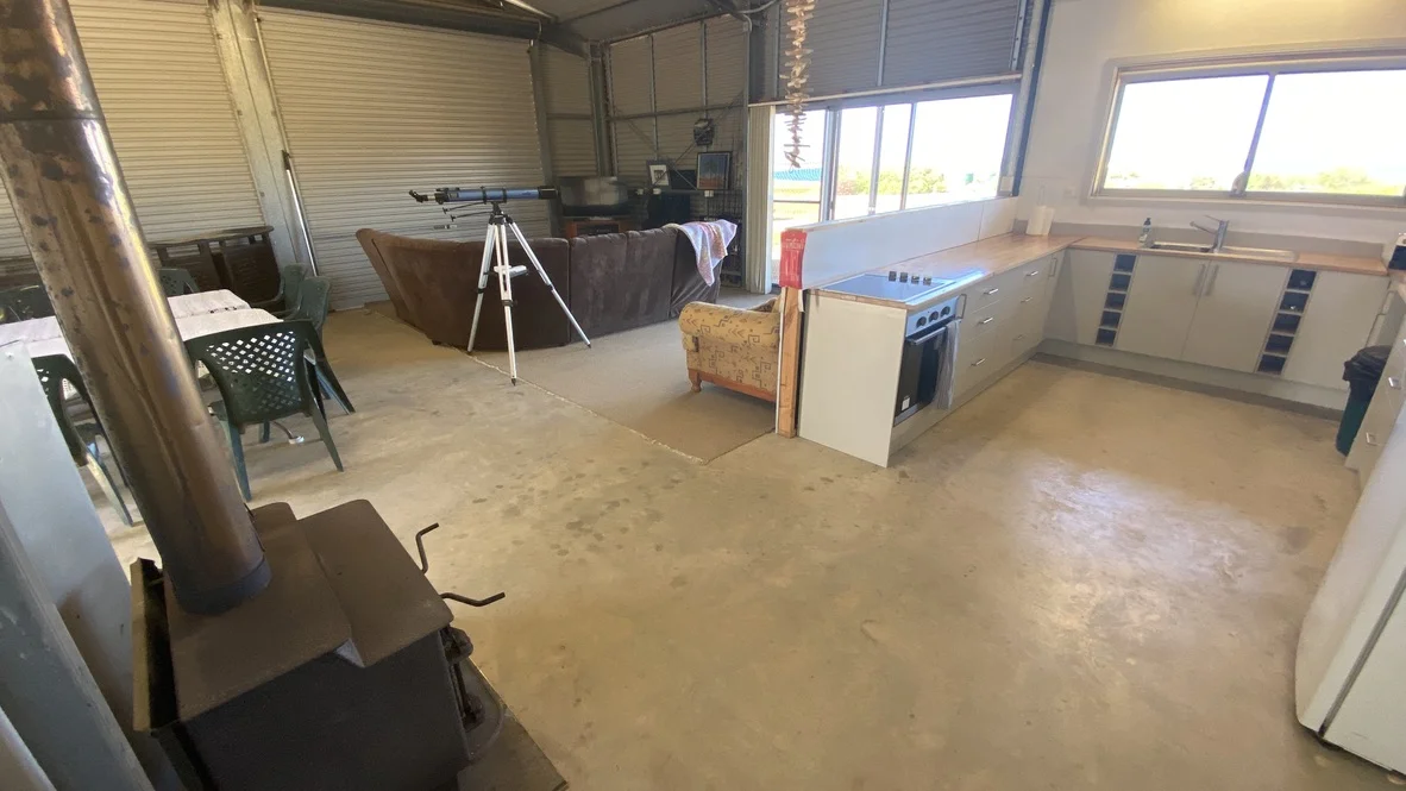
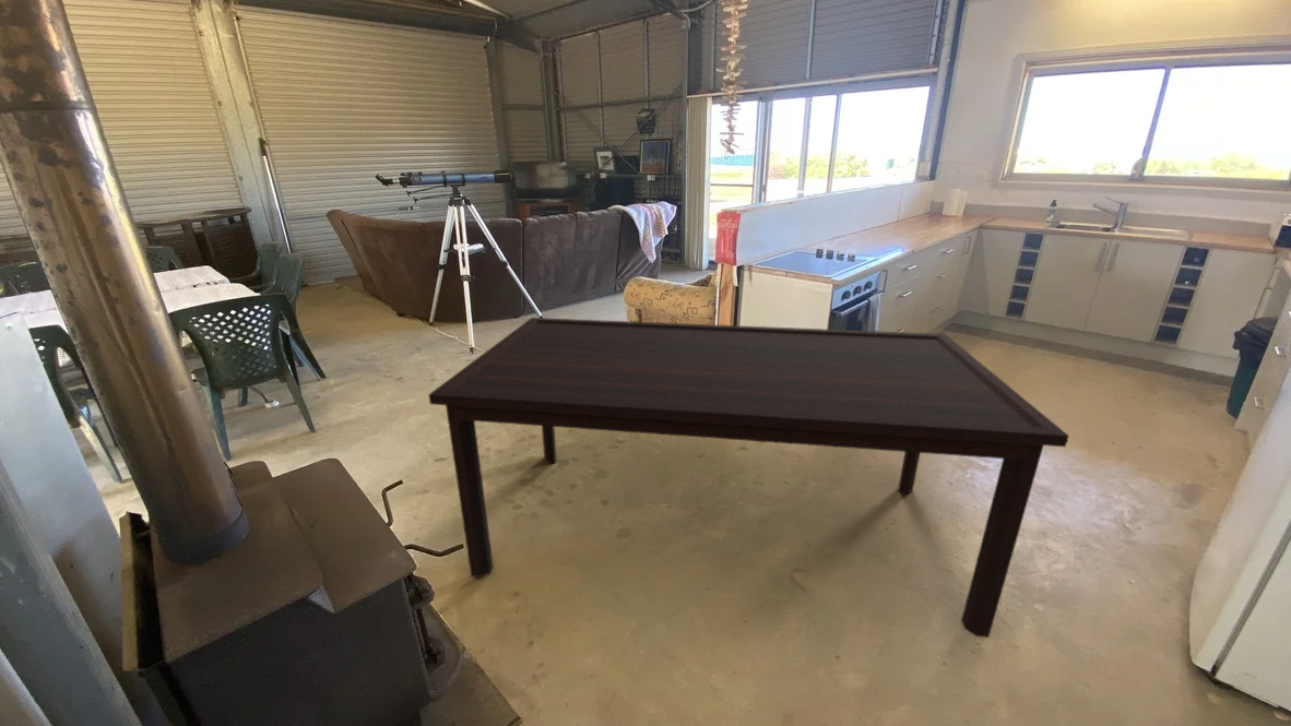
+ dining table [427,317,1070,639]
